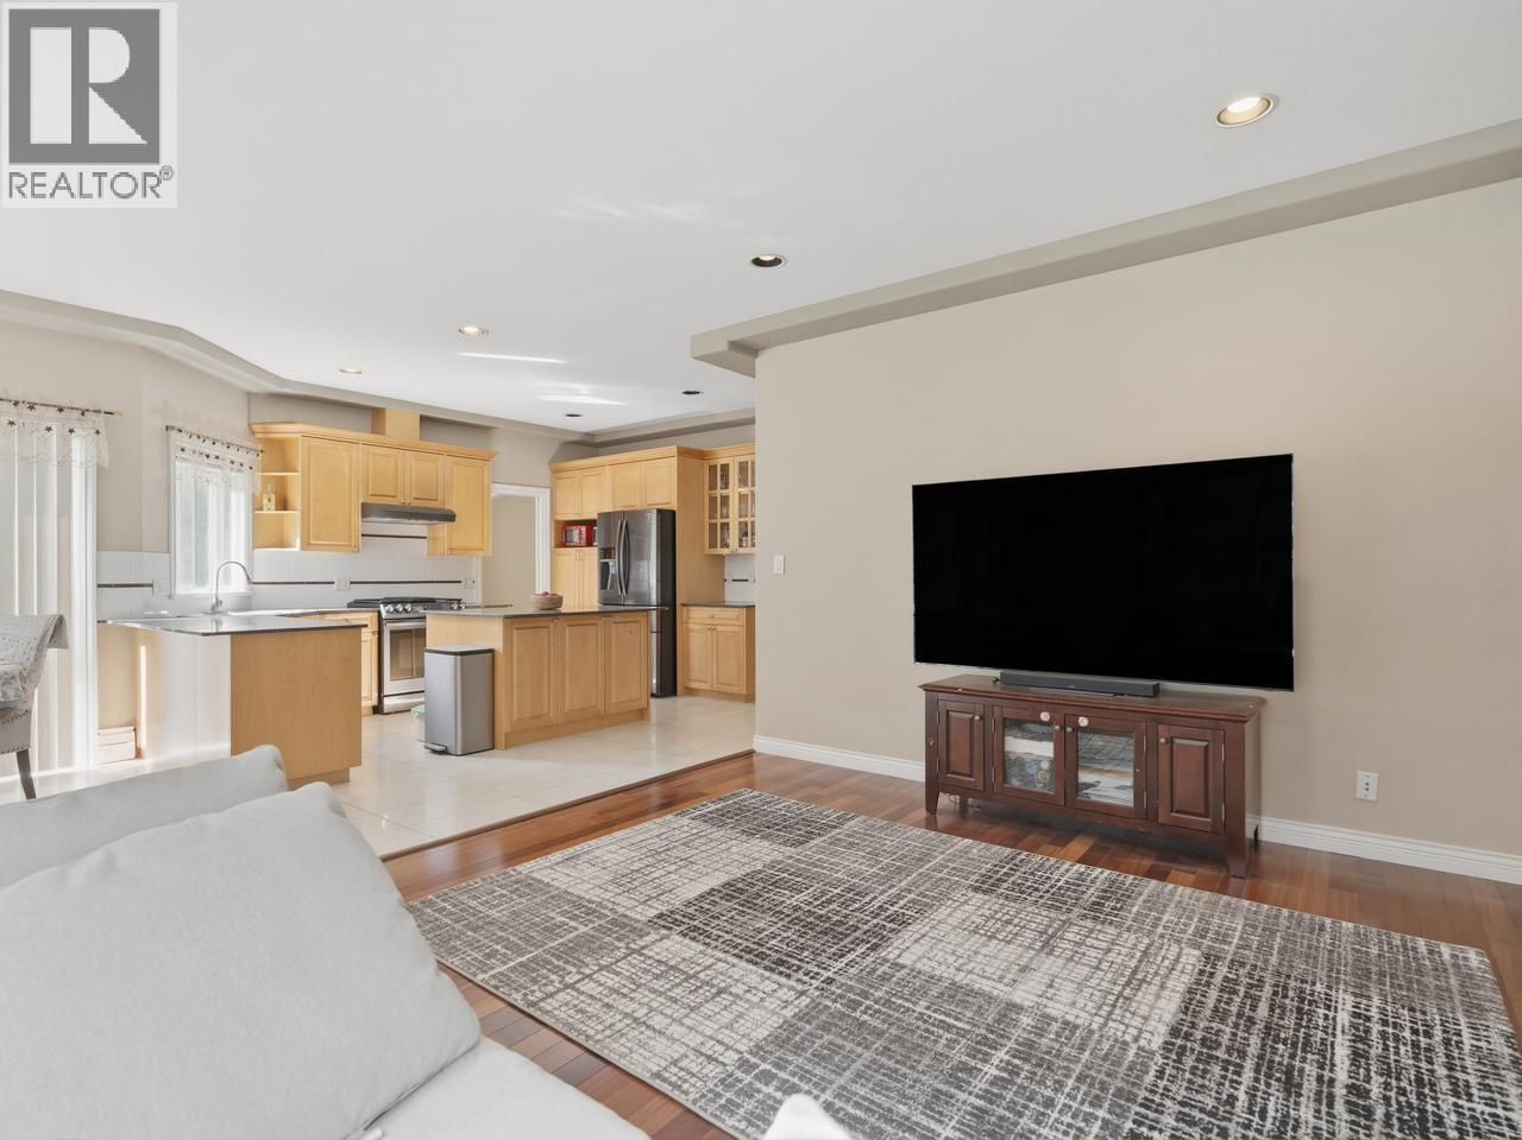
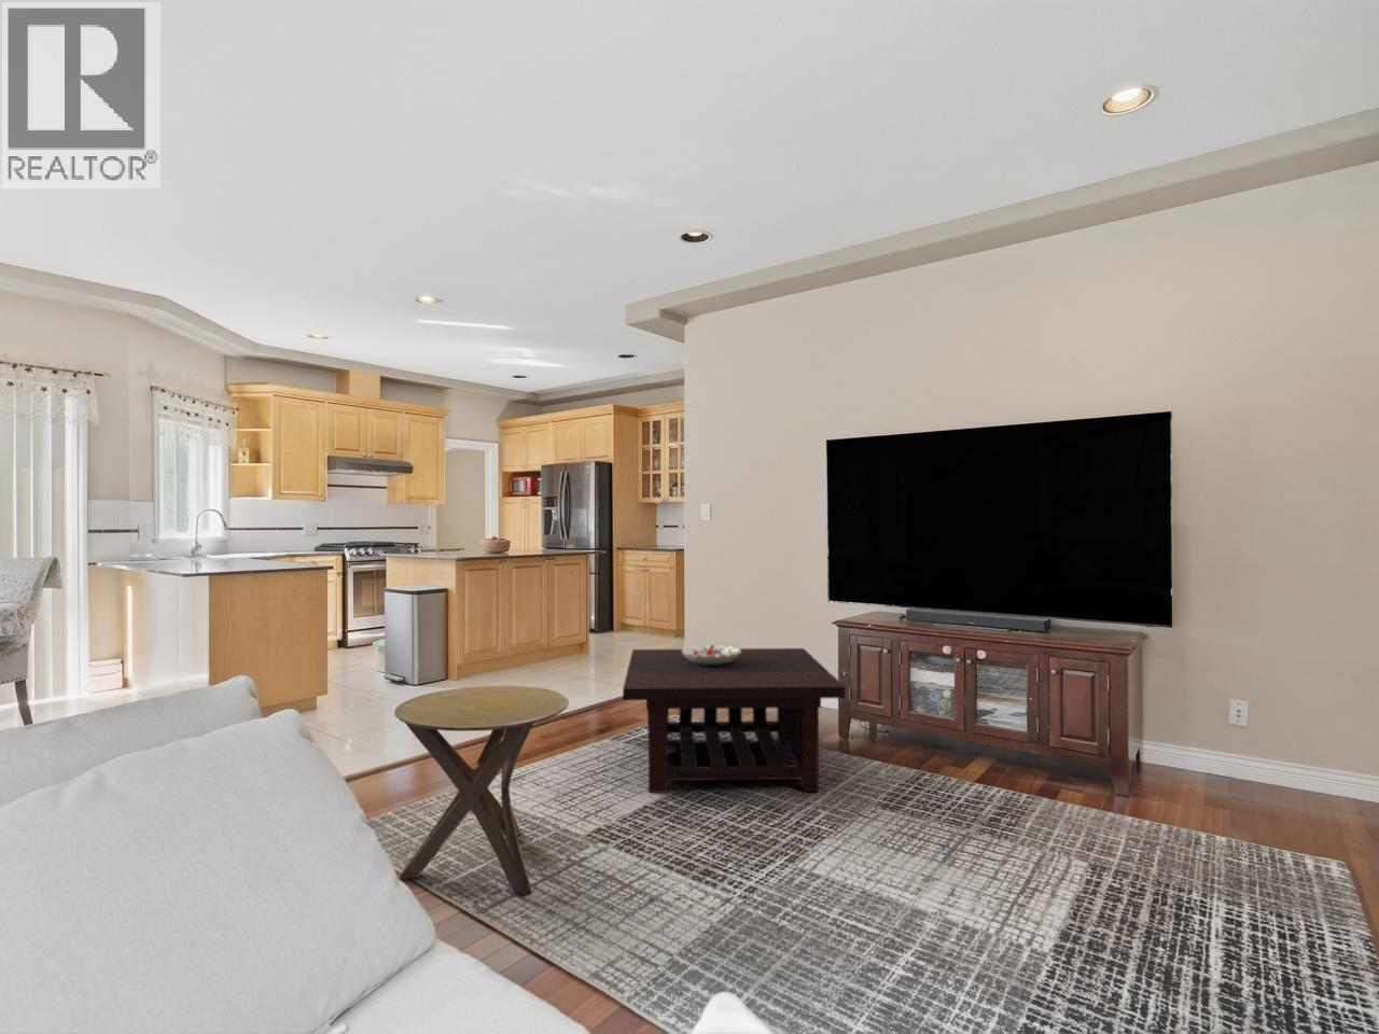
+ decorative bowl [682,643,742,665]
+ side table [393,685,570,896]
+ coffee table [621,647,847,794]
